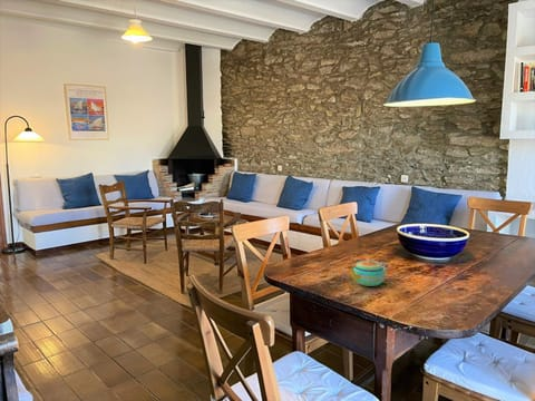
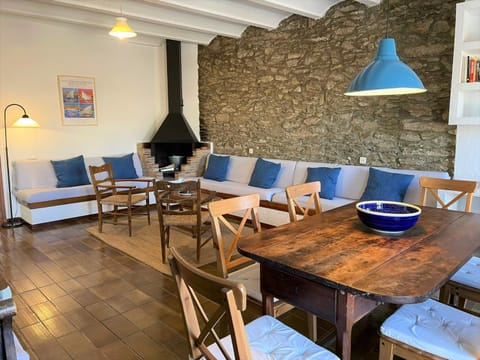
- teapot [347,257,389,287]
